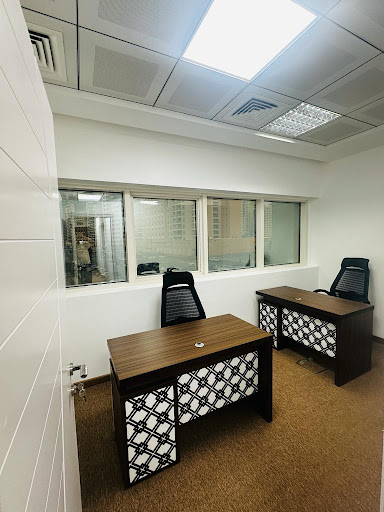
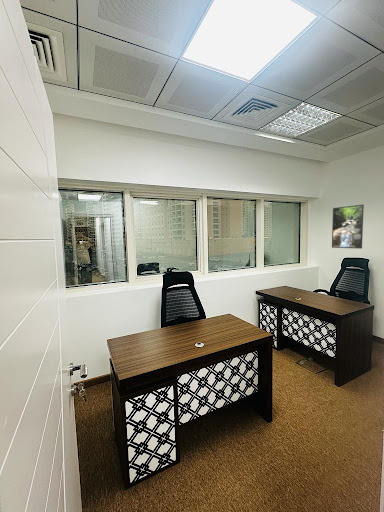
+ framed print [331,204,365,250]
